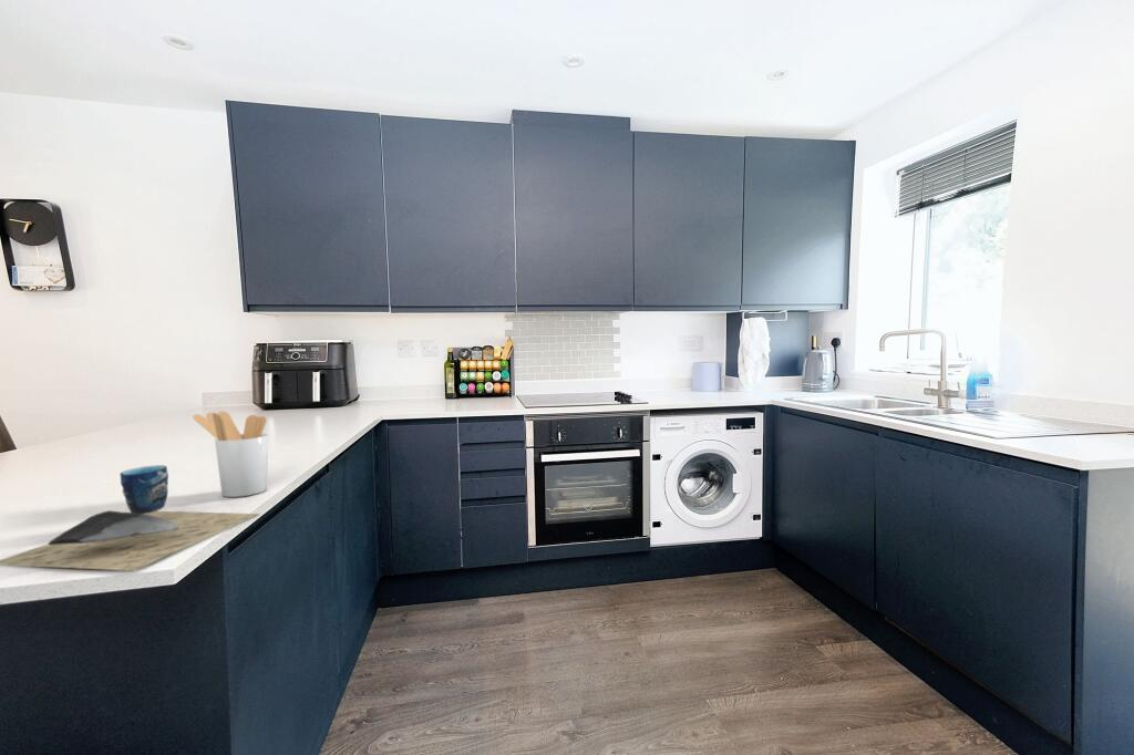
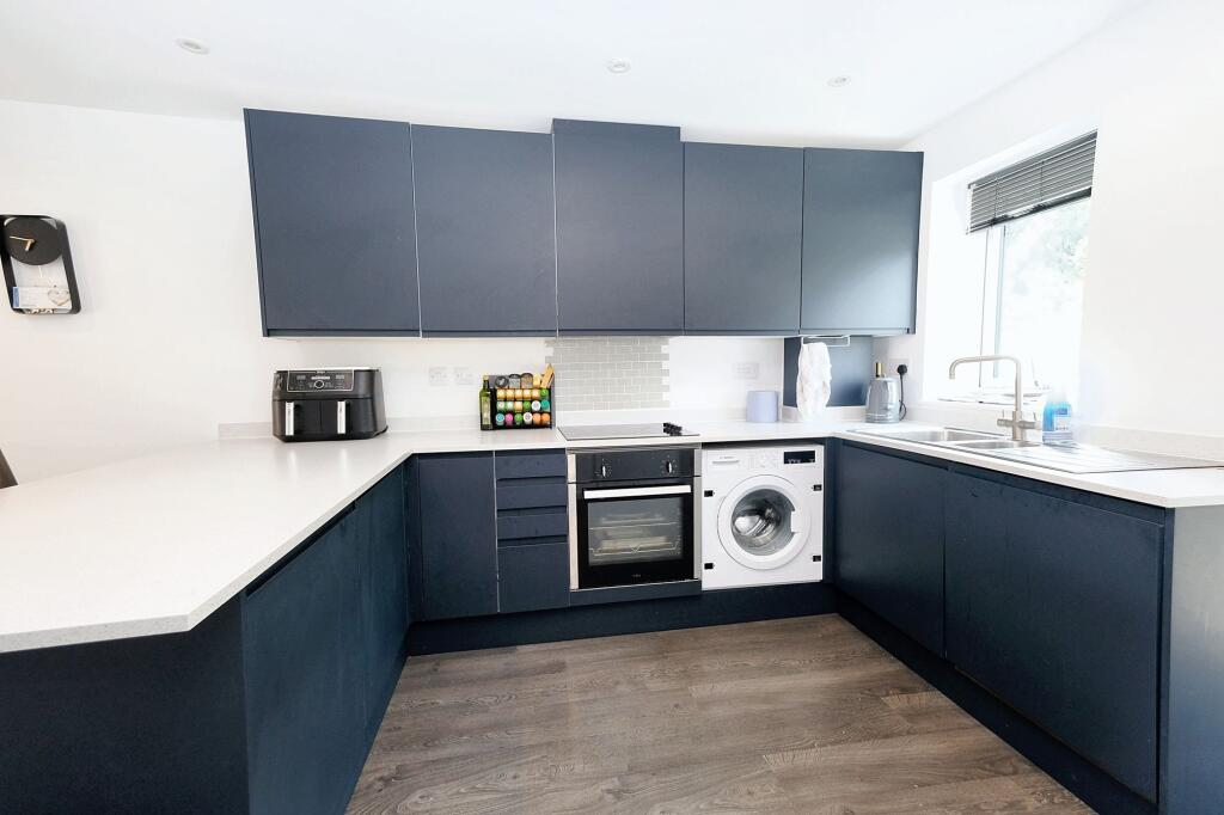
- cup [0,464,260,571]
- utensil holder [192,411,269,498]
